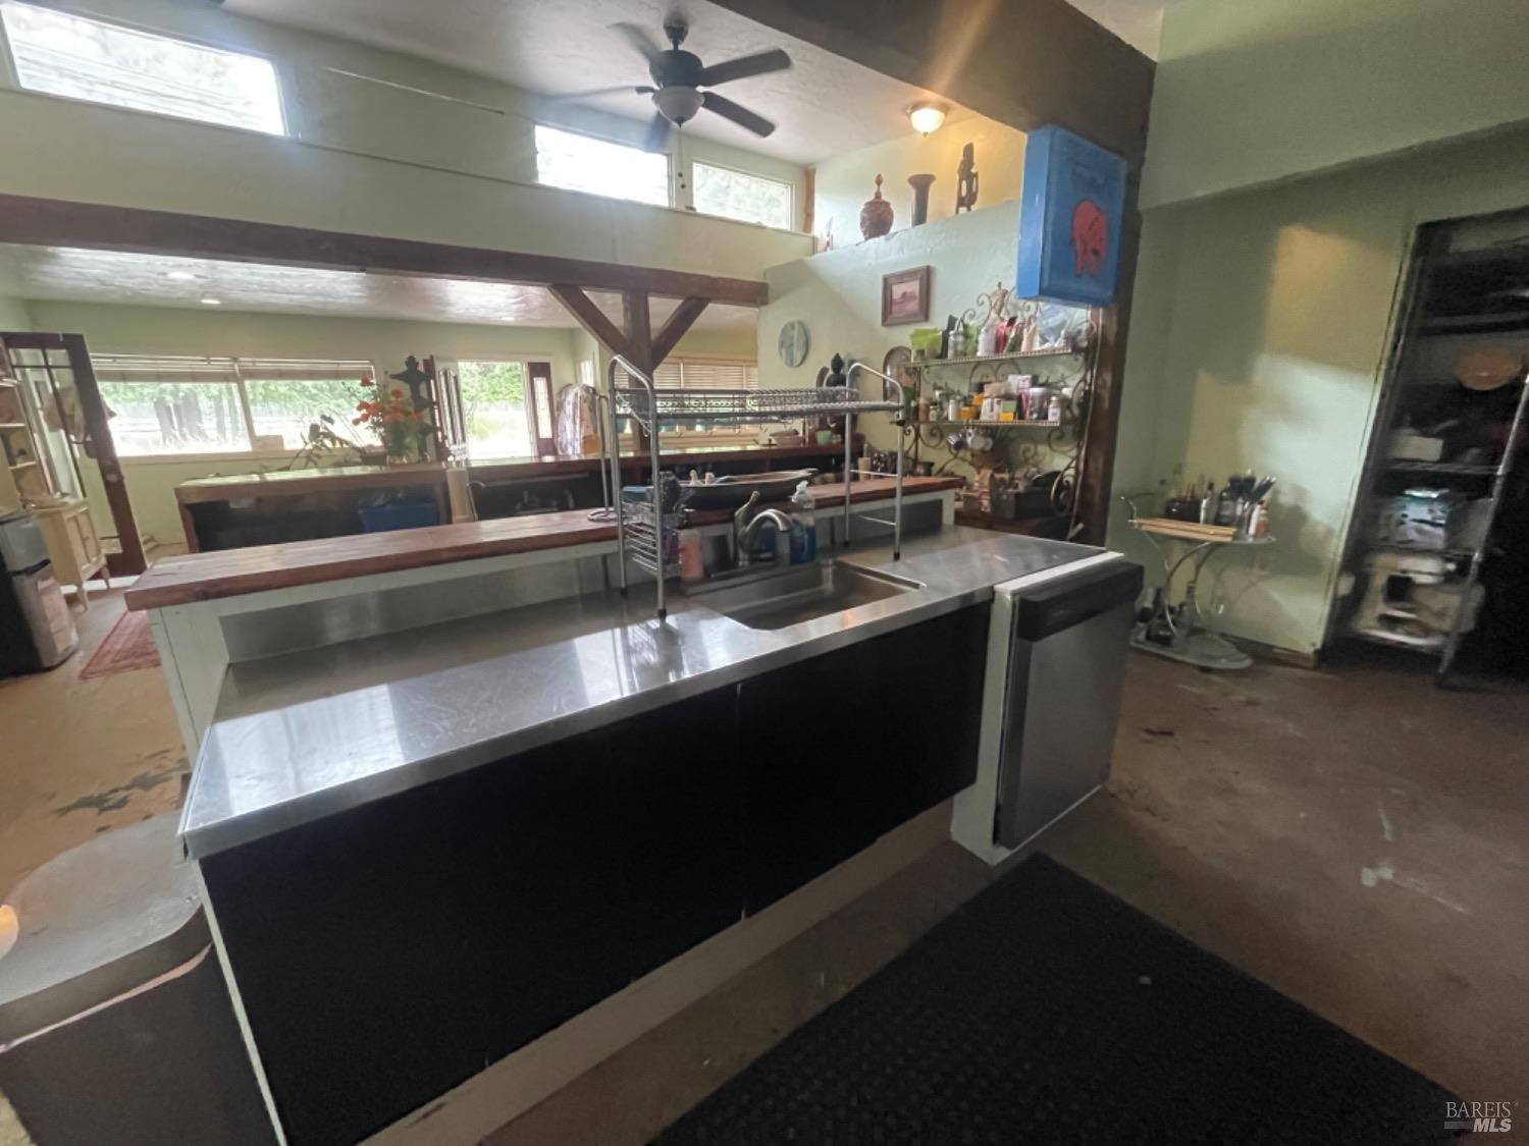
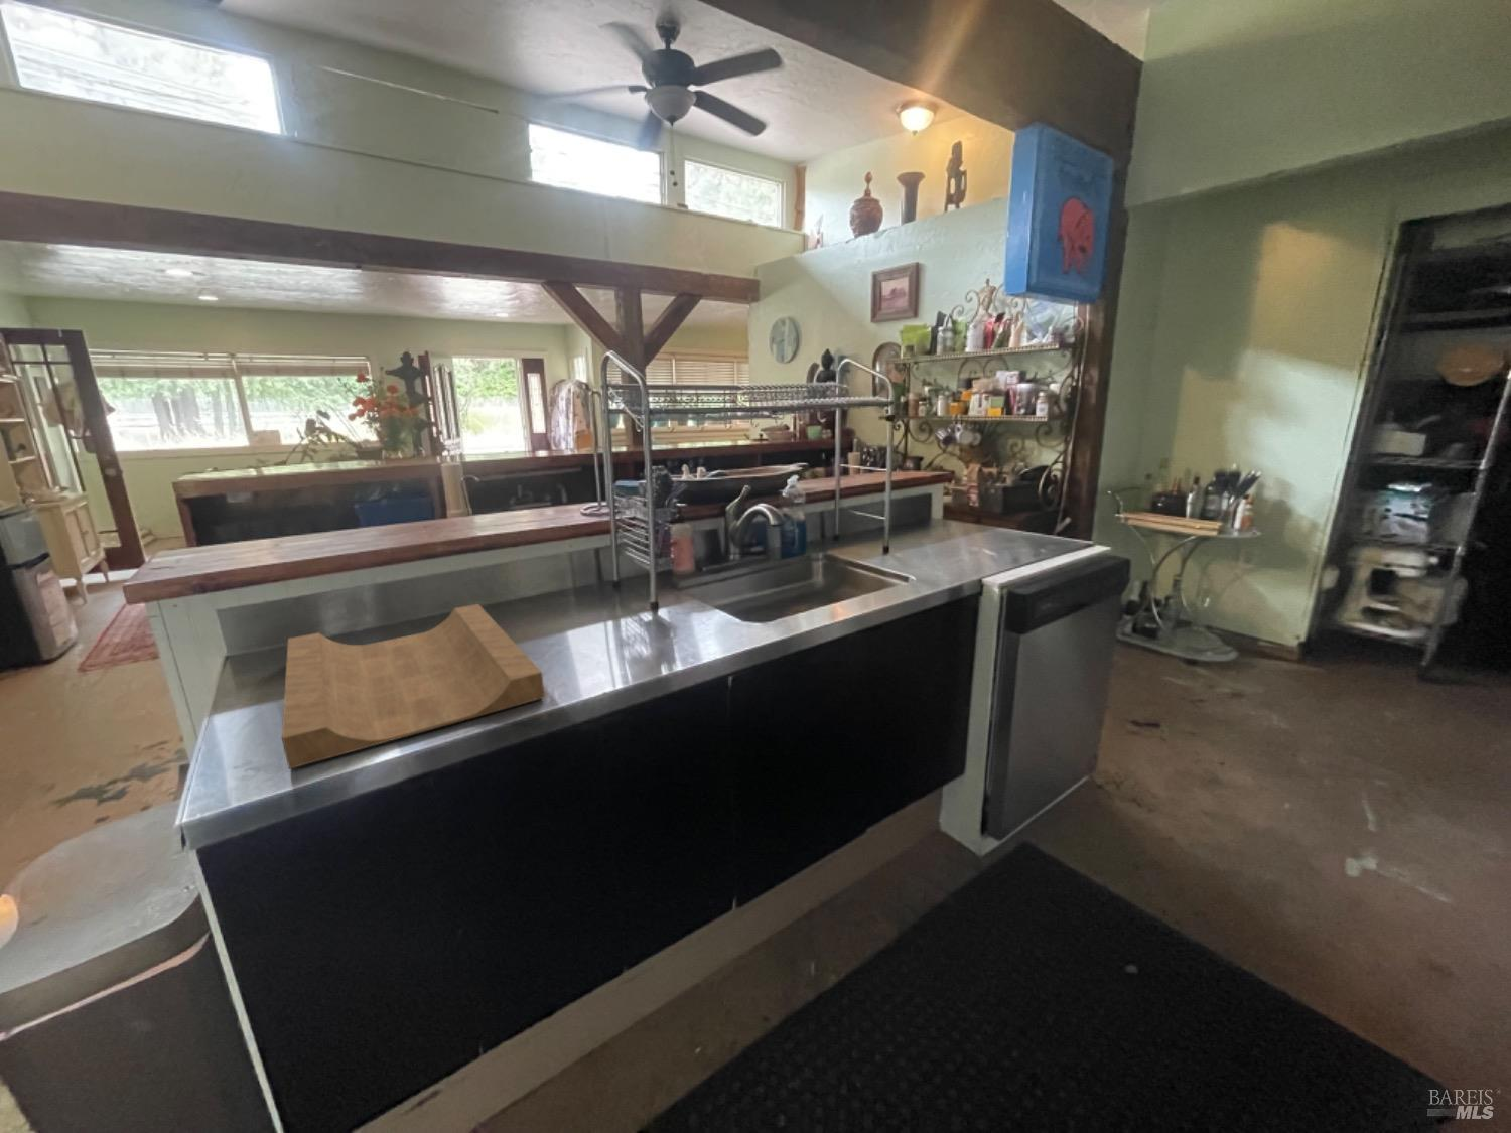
+ cutting board [281,603,546,770]
